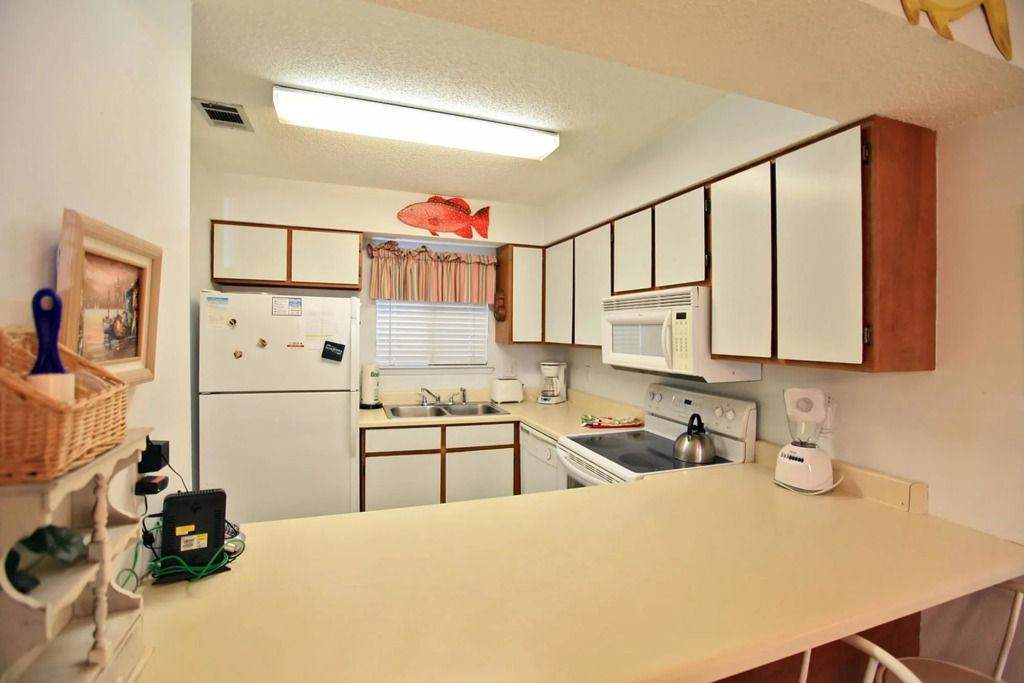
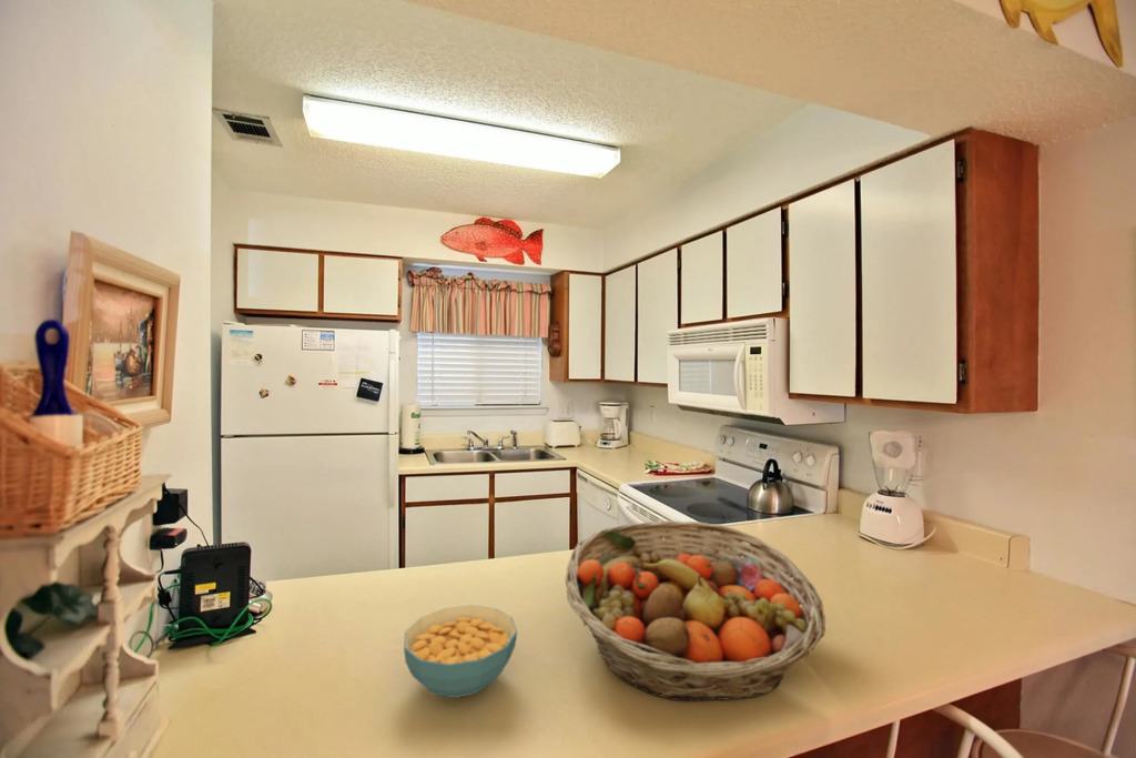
+ fruit basket [565,519,826,701]
+ cereal bowl [403,604,518,699]
